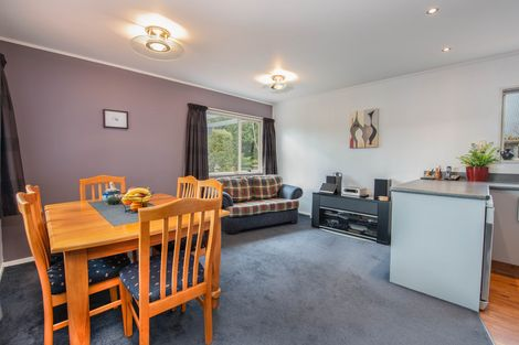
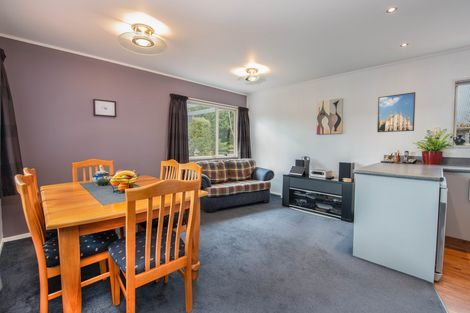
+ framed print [376,91,417,133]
